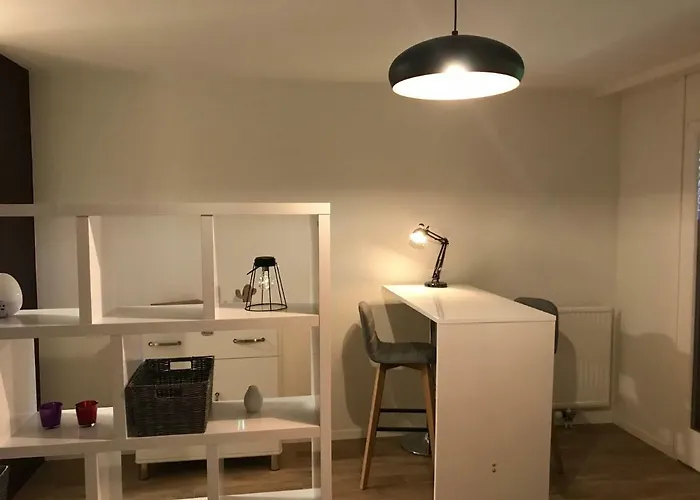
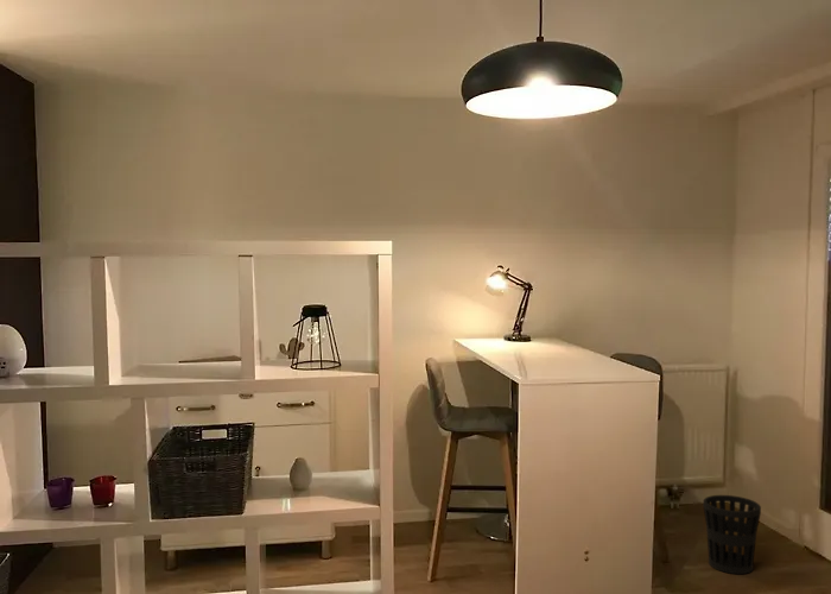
+ wastebasket [702,494,762,575]
